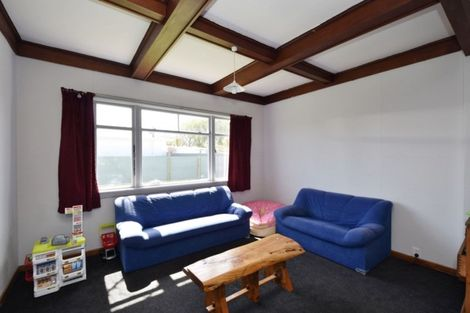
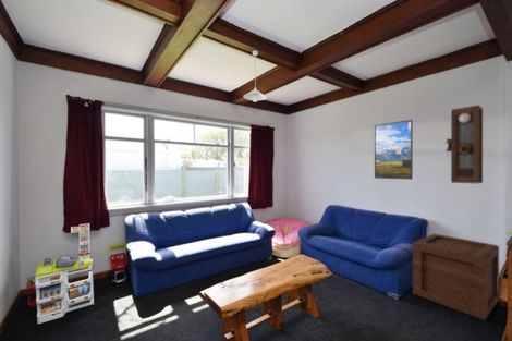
+ wooden crate [412,233,500,321]
+ pendulum clock [444,103,484,184]
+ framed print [374,119,414,181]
